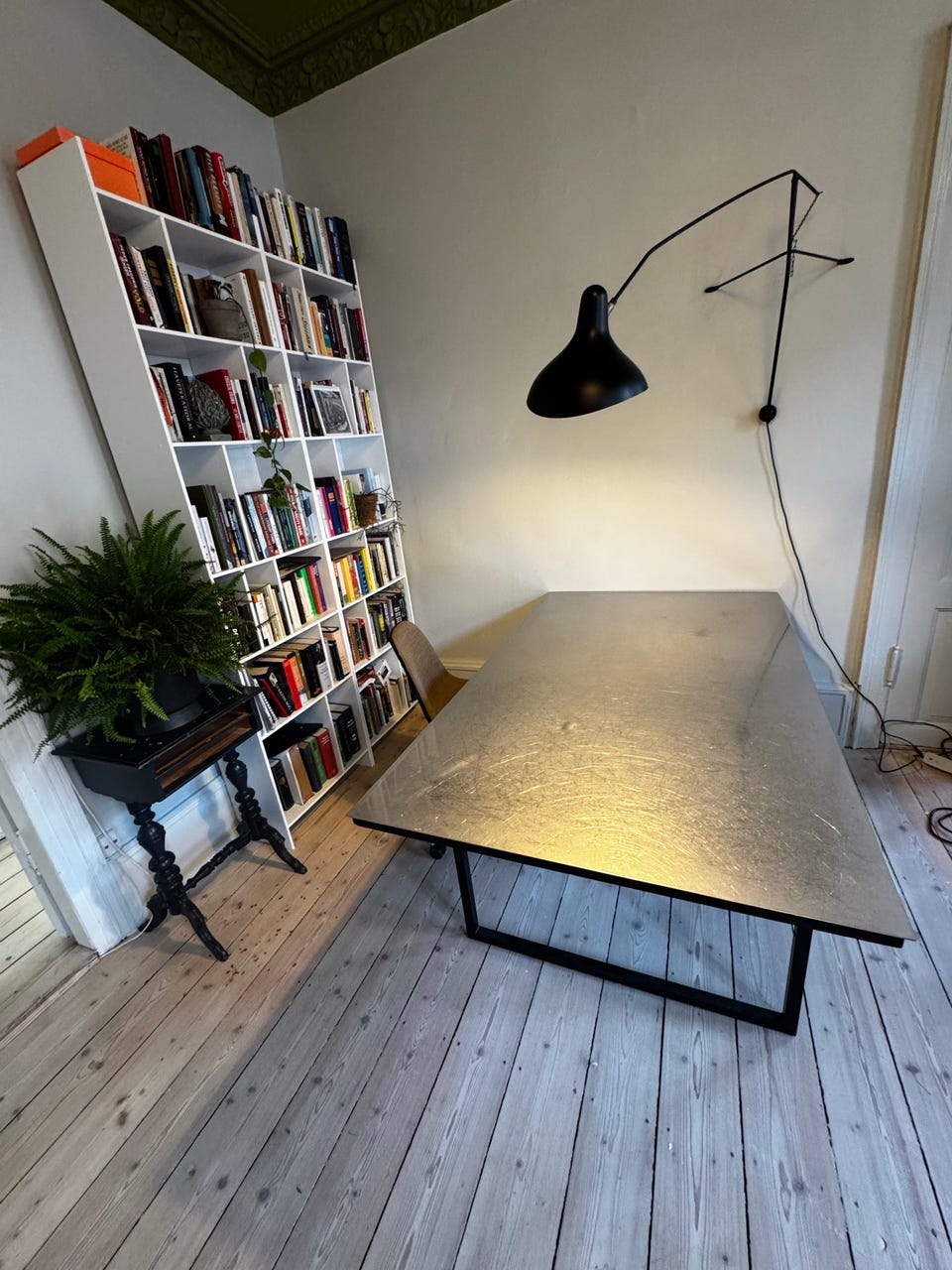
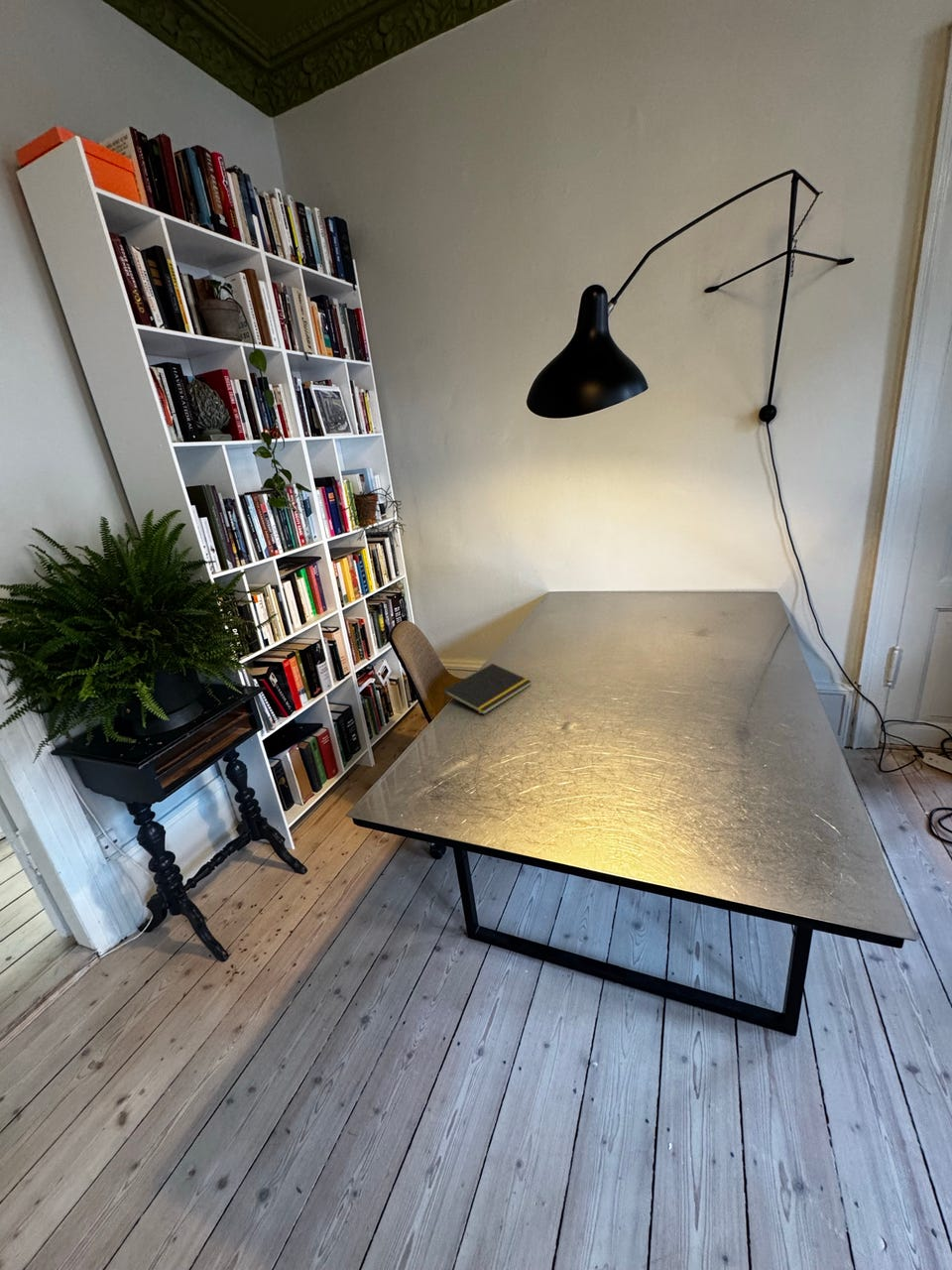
+ notepad [443,663,533,715]
